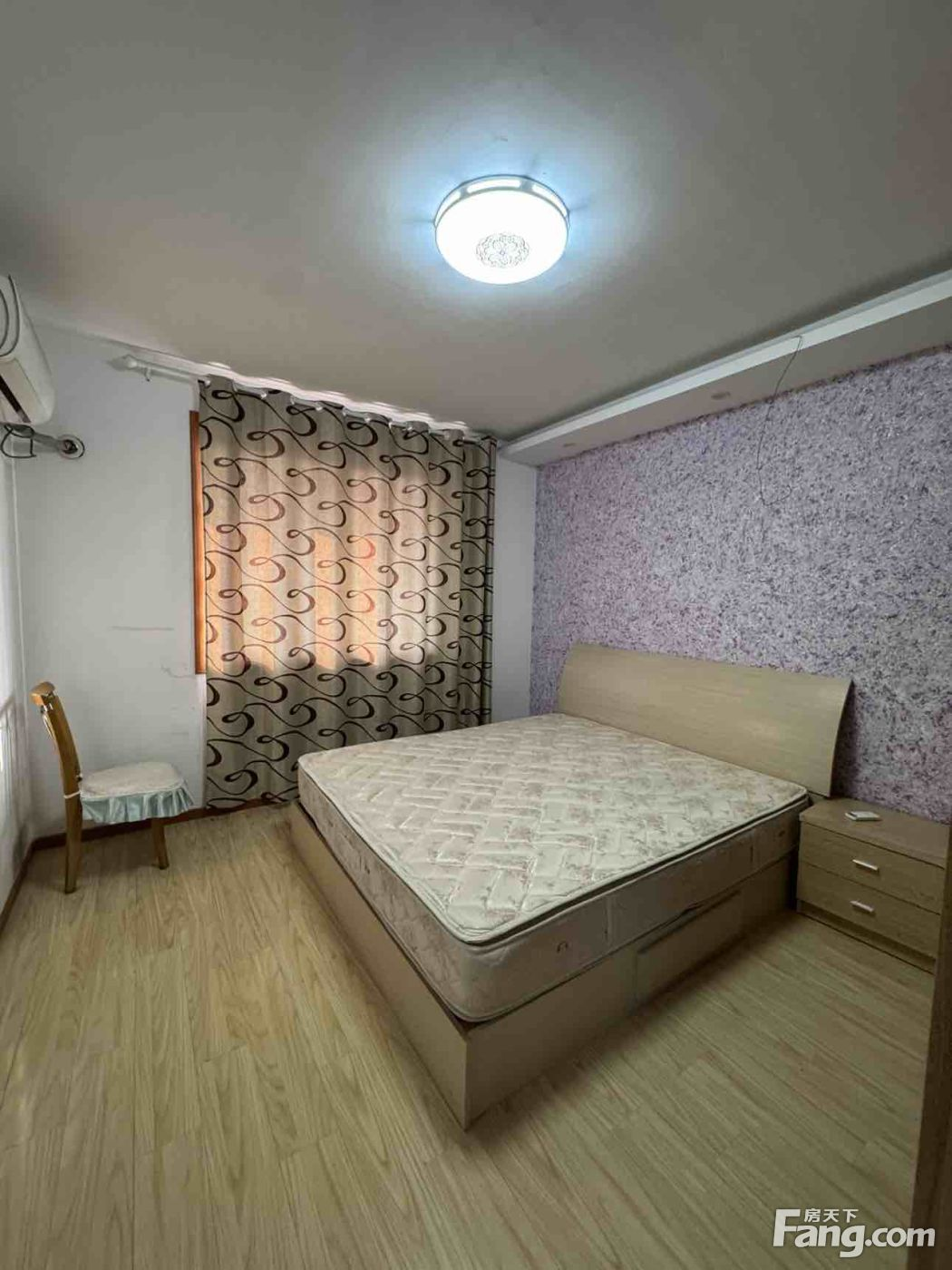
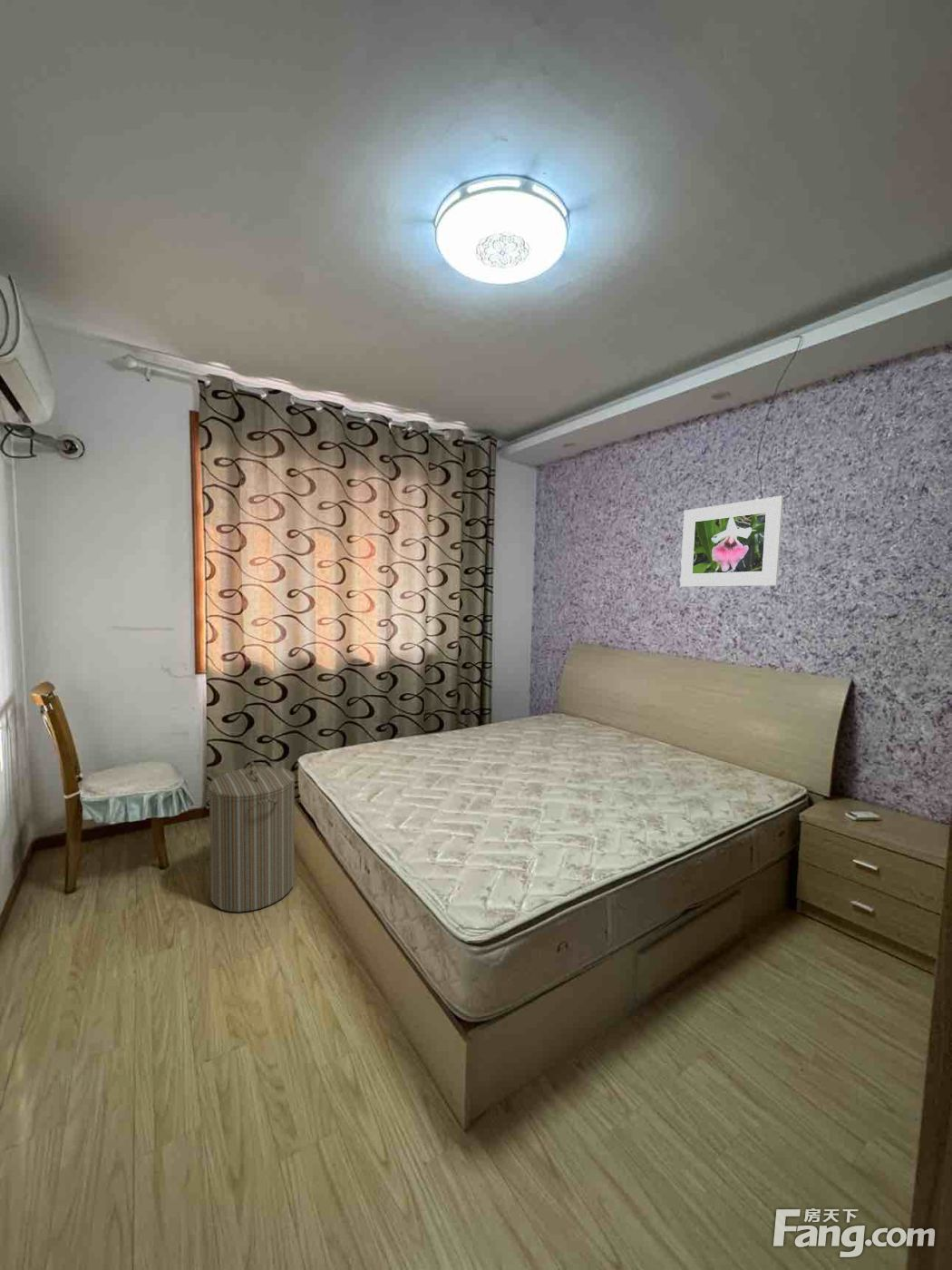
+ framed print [679,495,784,587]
+ laundry hamper [208,760,296,913]
